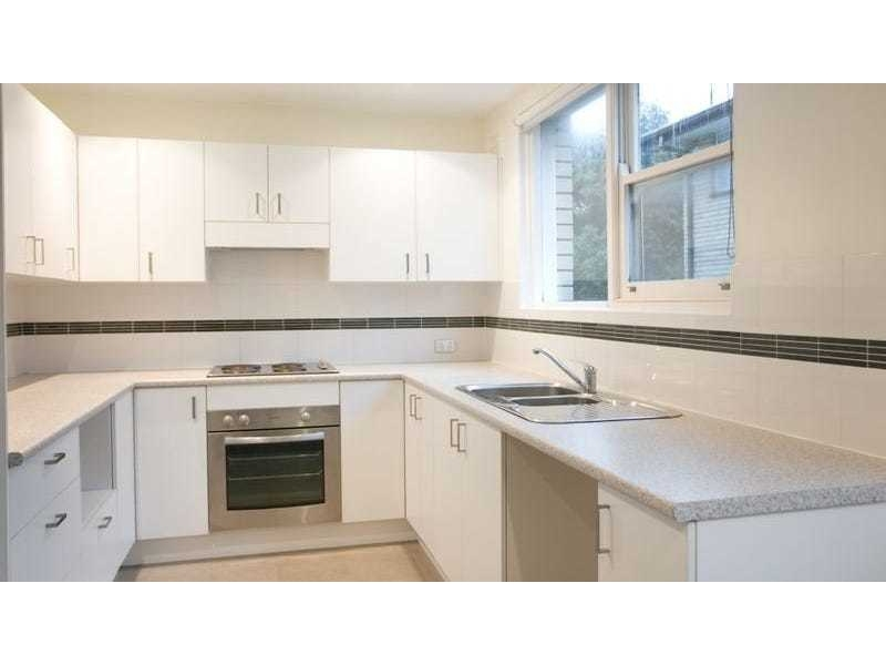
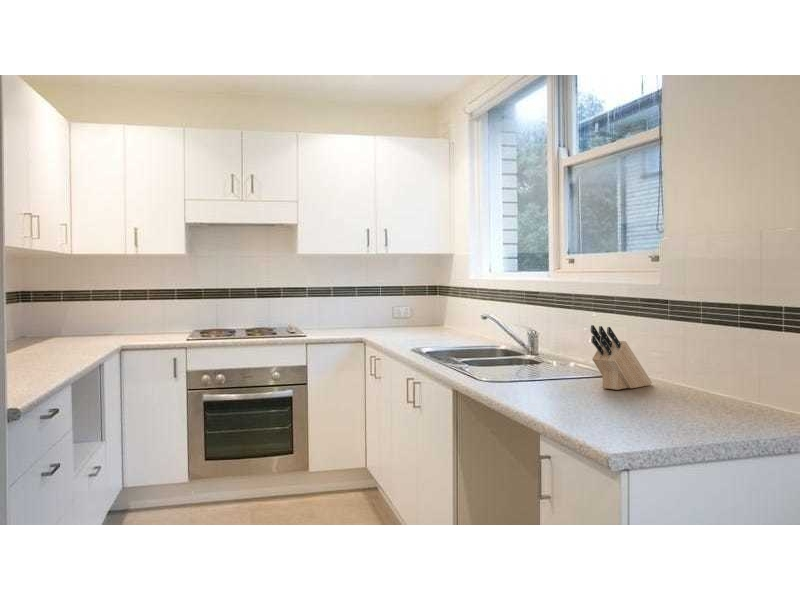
+ knife block [590,324,653,391]
